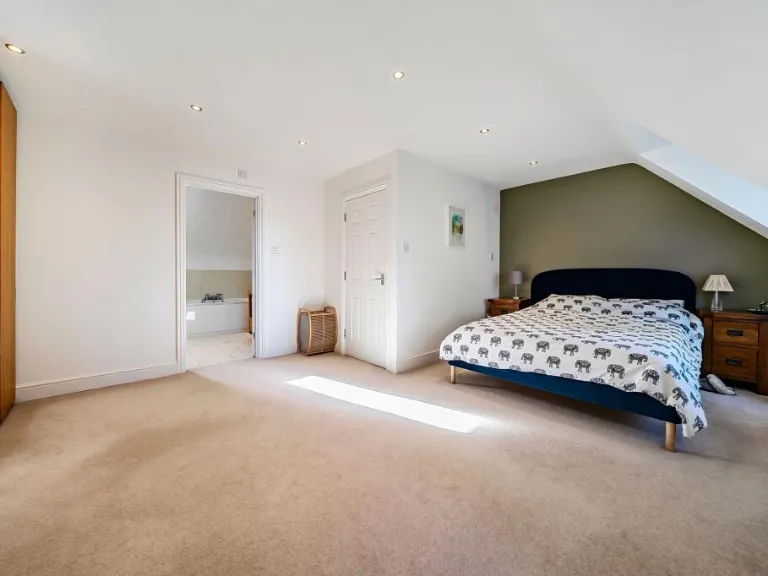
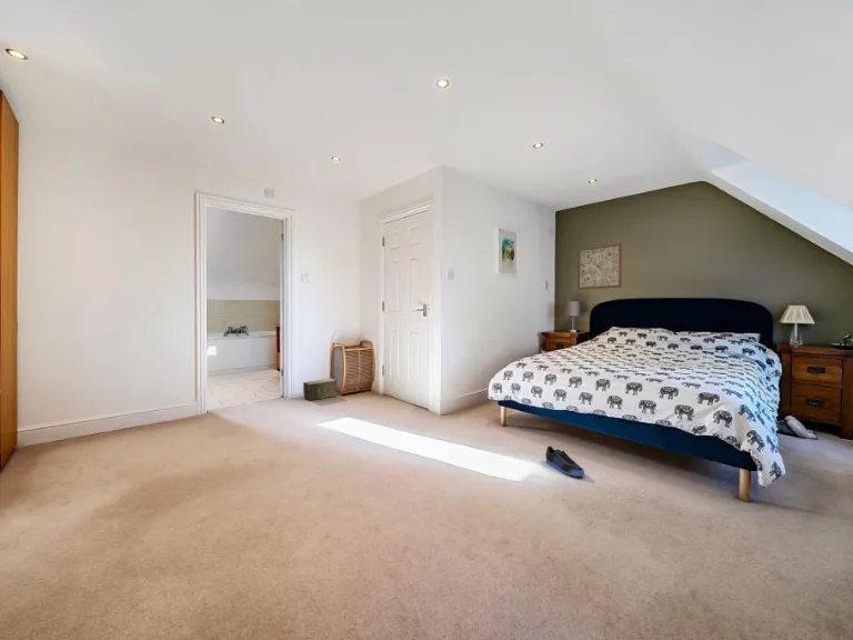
+ cardboard box [302,377,338,401]
+ sneaker [544,446,585,478]
+ wall art [576,242,623,291]
